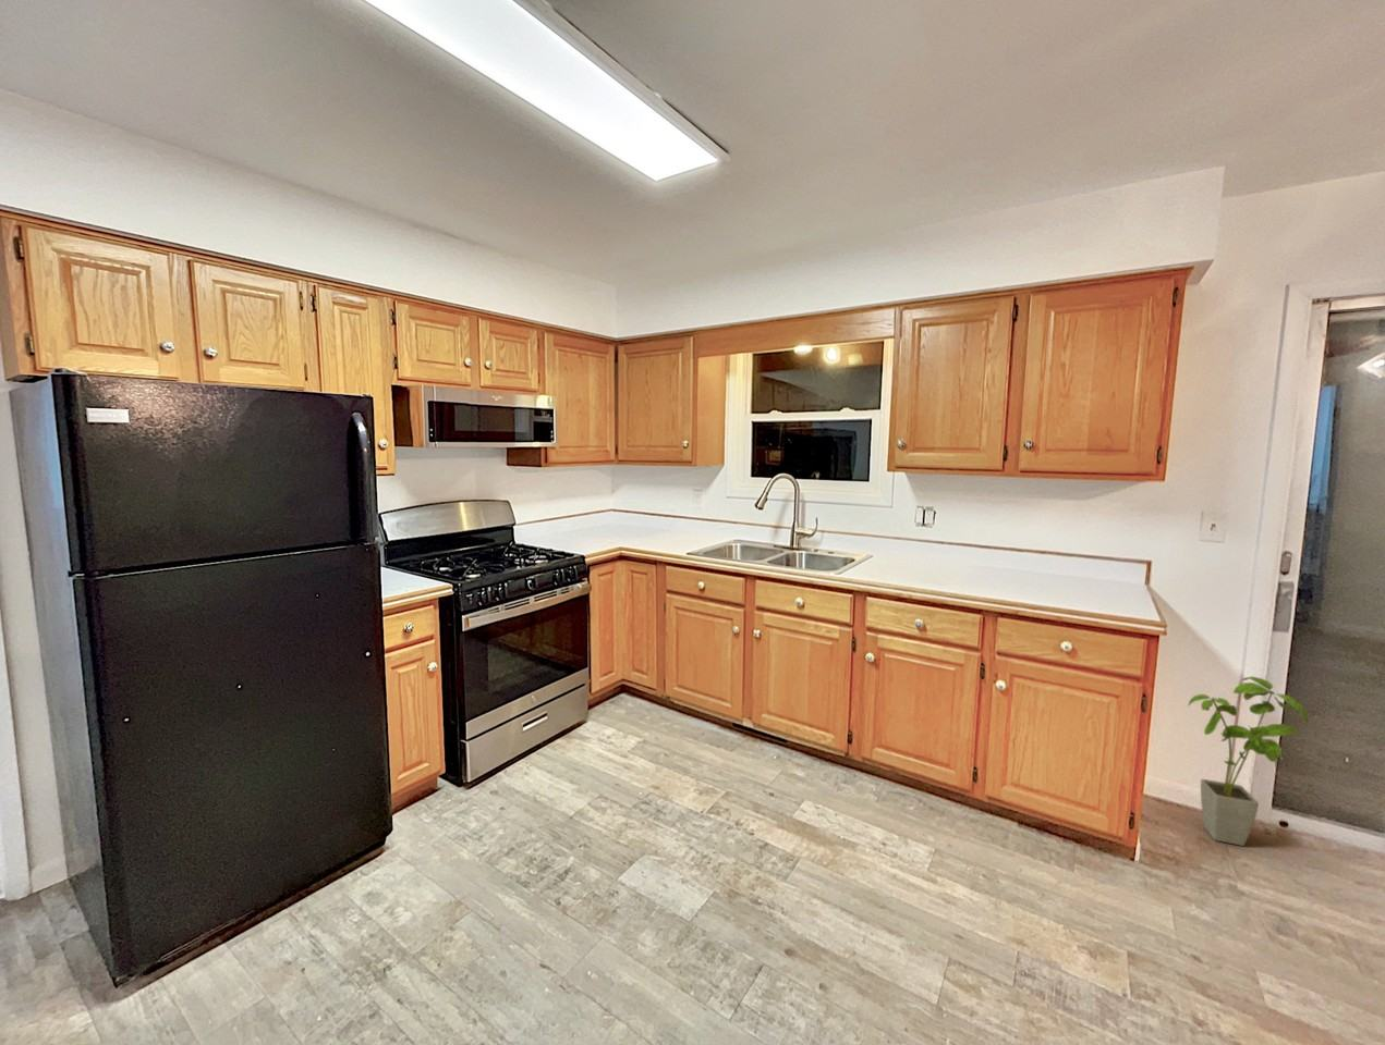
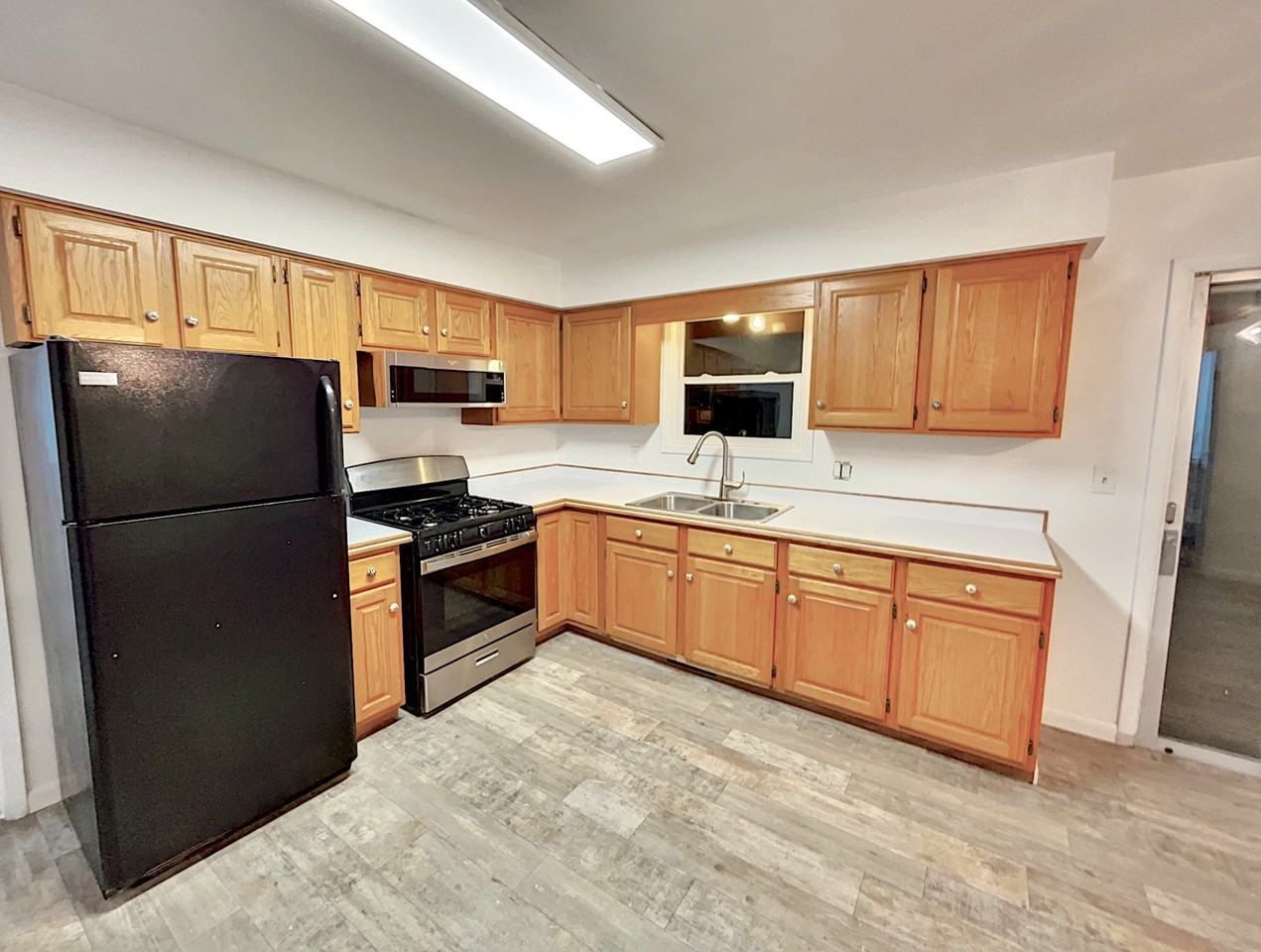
- house plant [1186,675,1310,847]
